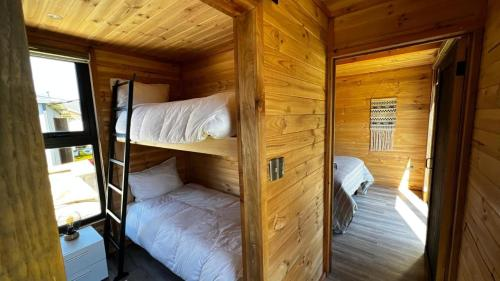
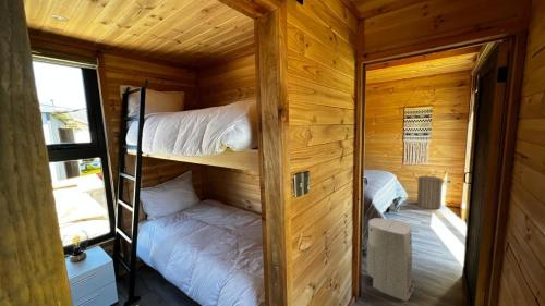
+ air purifier [365,217,416,302]
+ laundry hamper [414,172,446,210]
